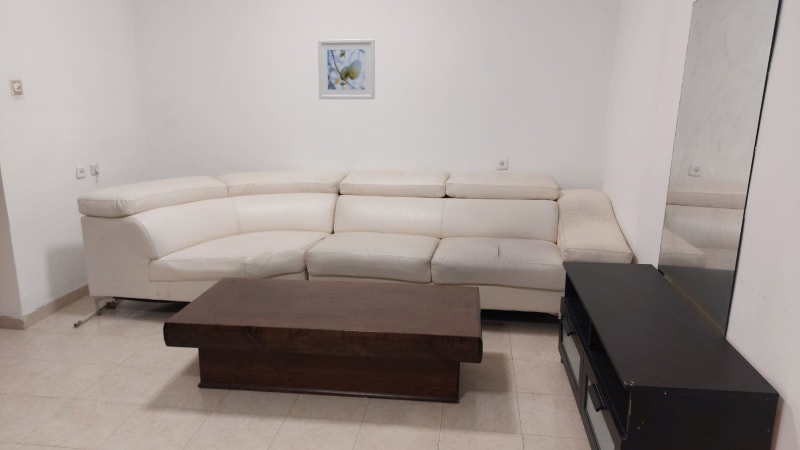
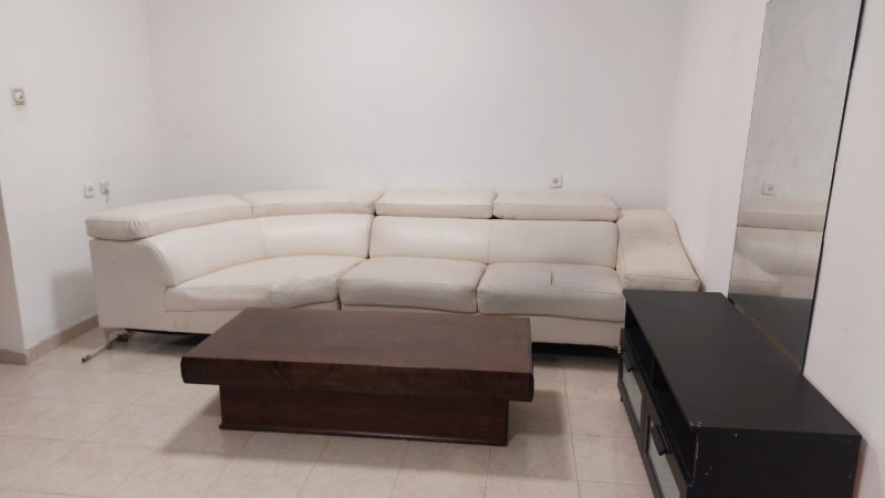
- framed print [317,38,376,100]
